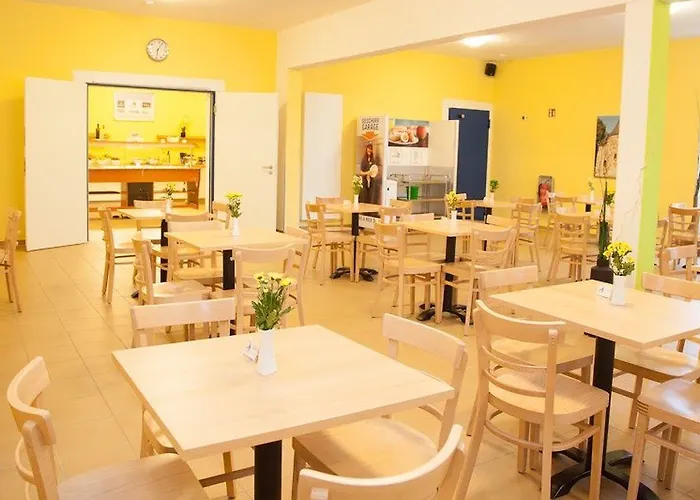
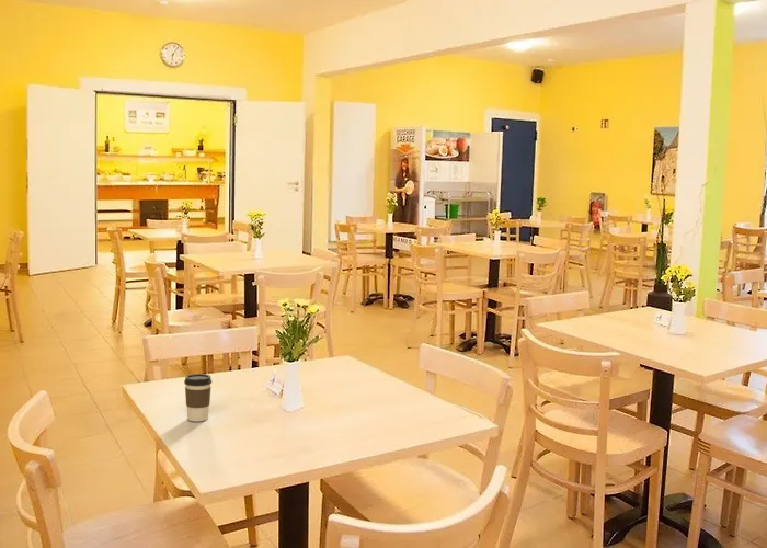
+ coffee cup [183,373,213,423]
